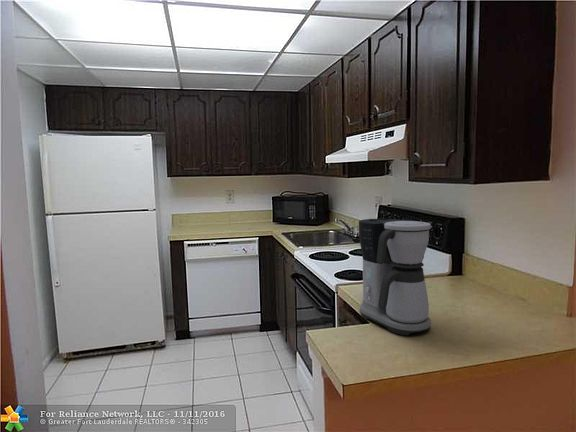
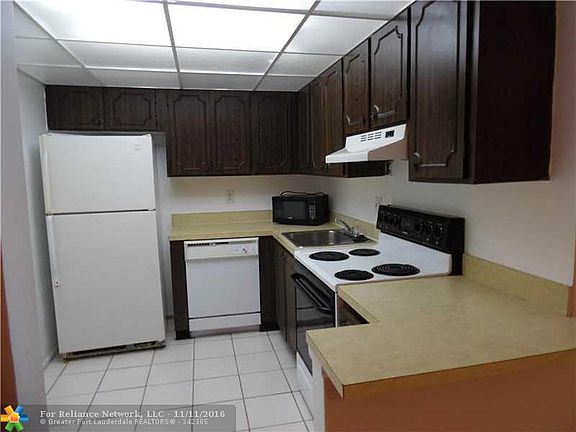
- coffee maker [358,218,432,336]
